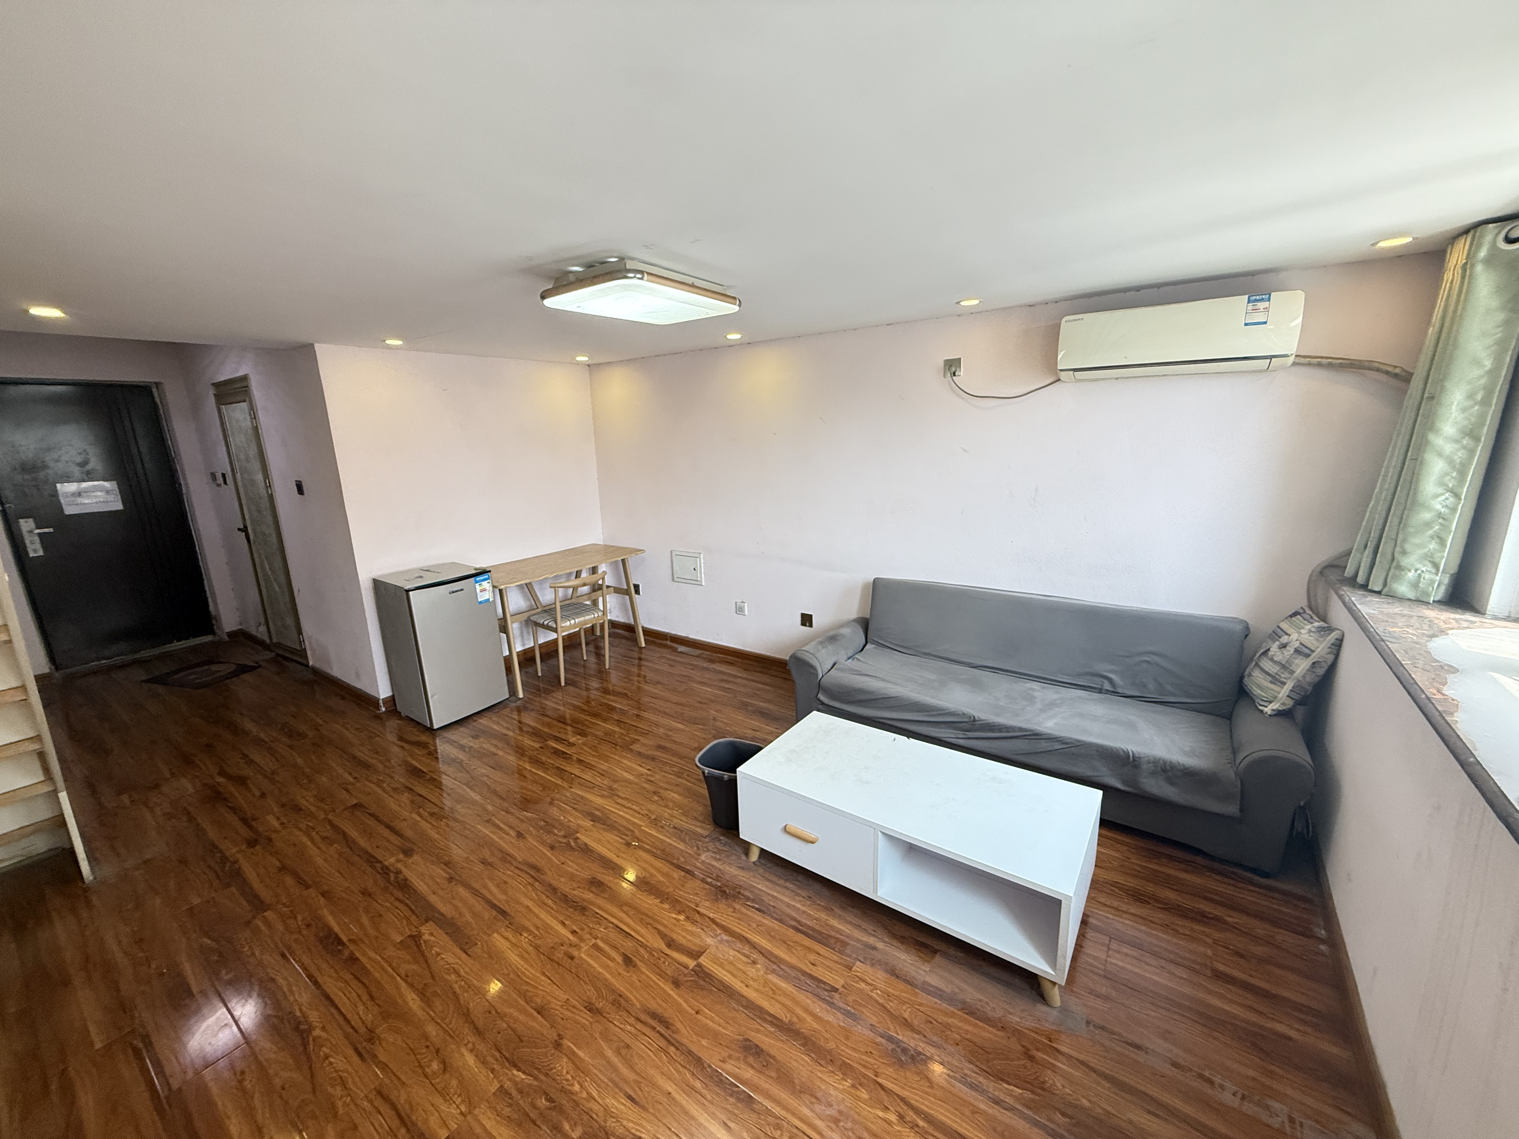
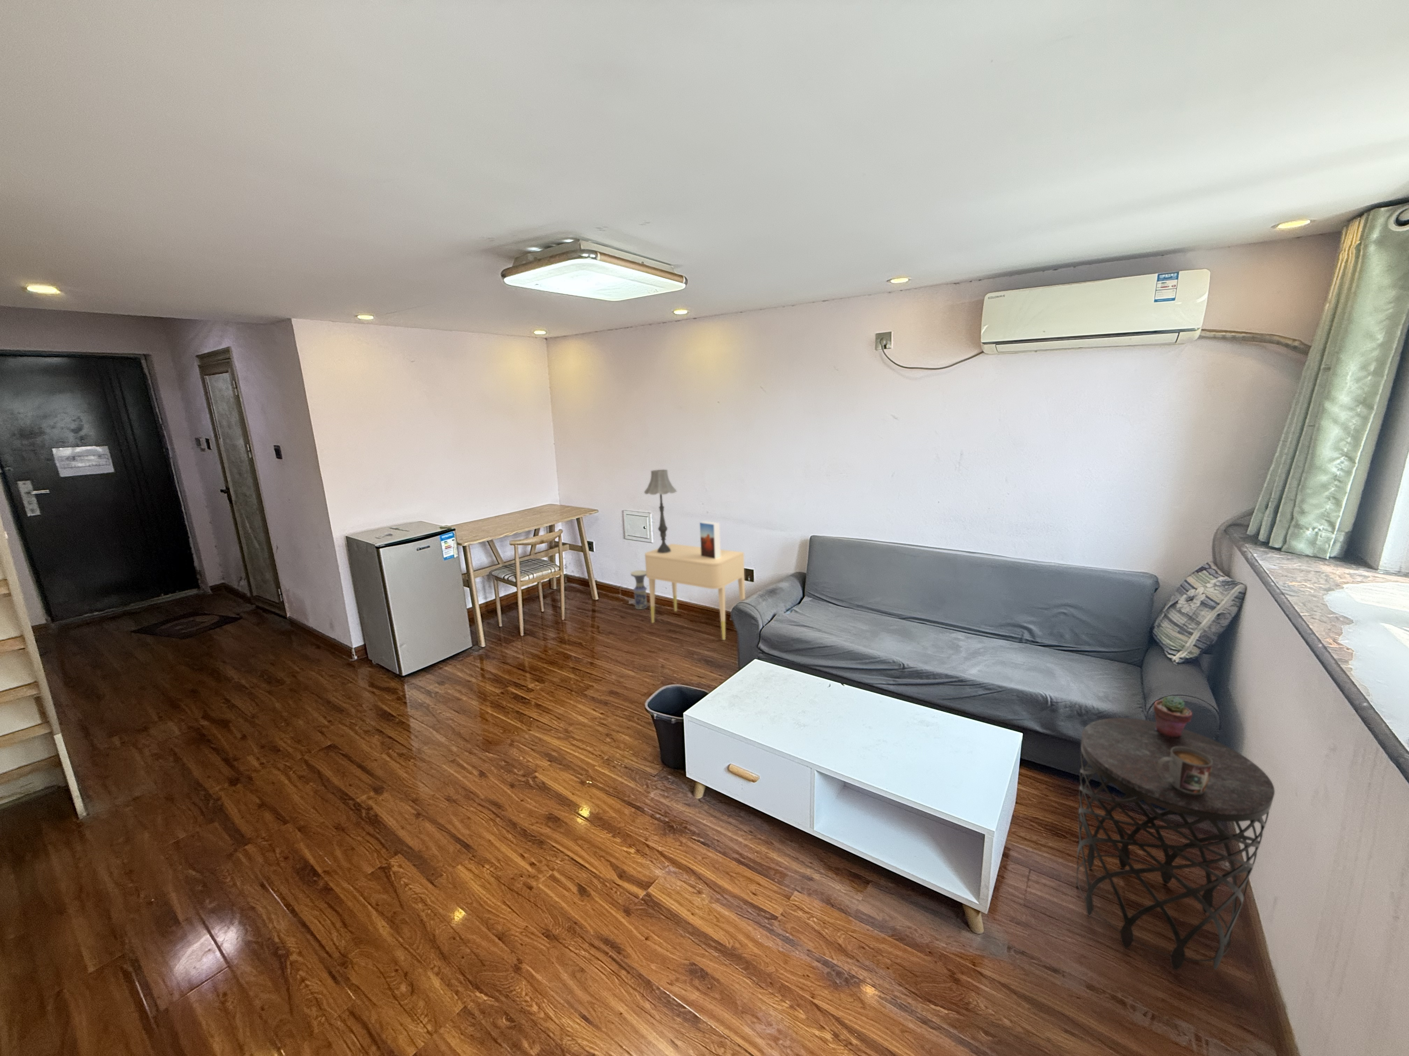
+ nightstand [645,544,746,640]
+ mug [1157,747,1213,794]
+ book [699,521,720,559]
+ side table [1076,718,1275,971]
+ table lamp [643,469,677,554]
+ vase [630,570,648,610]
+ potted succulent [1153,695,1193,737]
